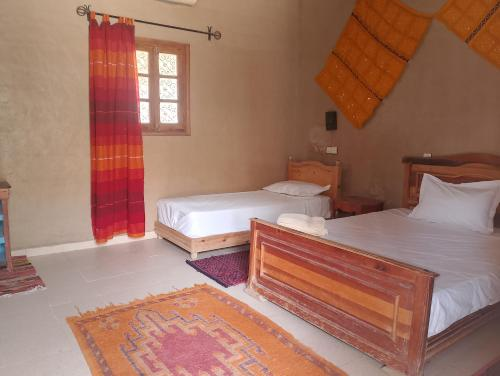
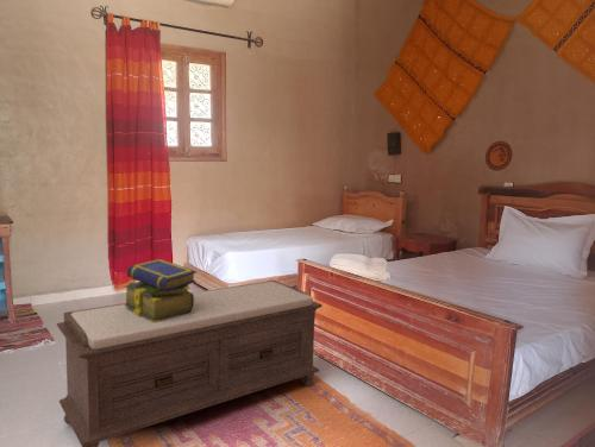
+ decorative plate [484,140,514,172]
+ bench [56,279,324,447]
+ stack of books [123,258,198,323]
